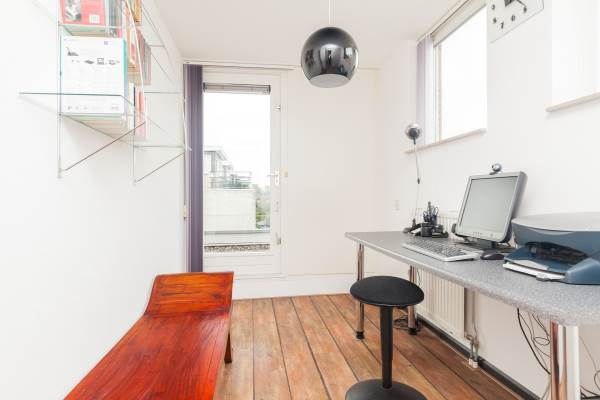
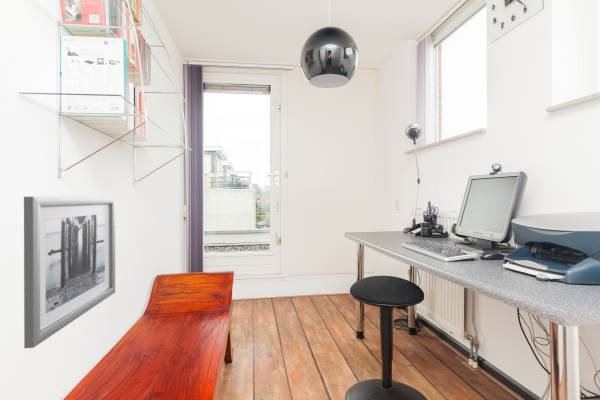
+ wall art [23,196,116,349]
